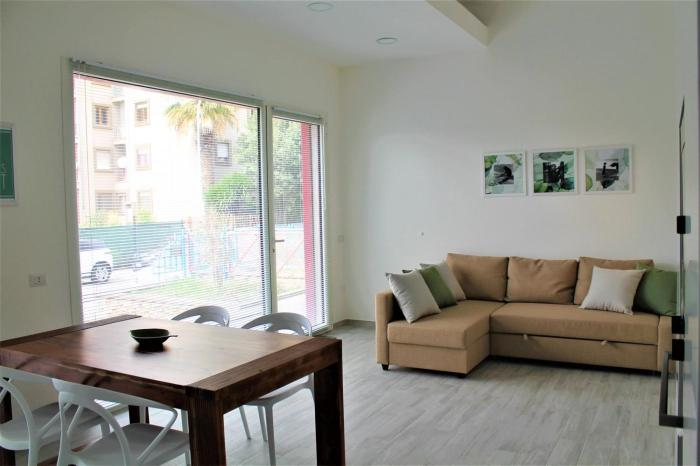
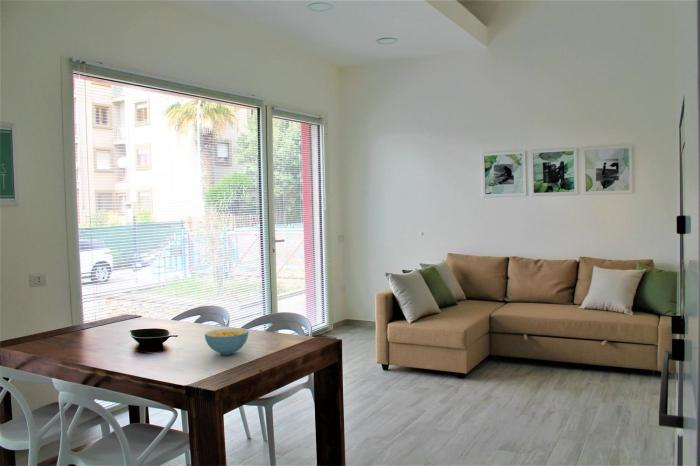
+ cereal bowl [204,327,249,356]
